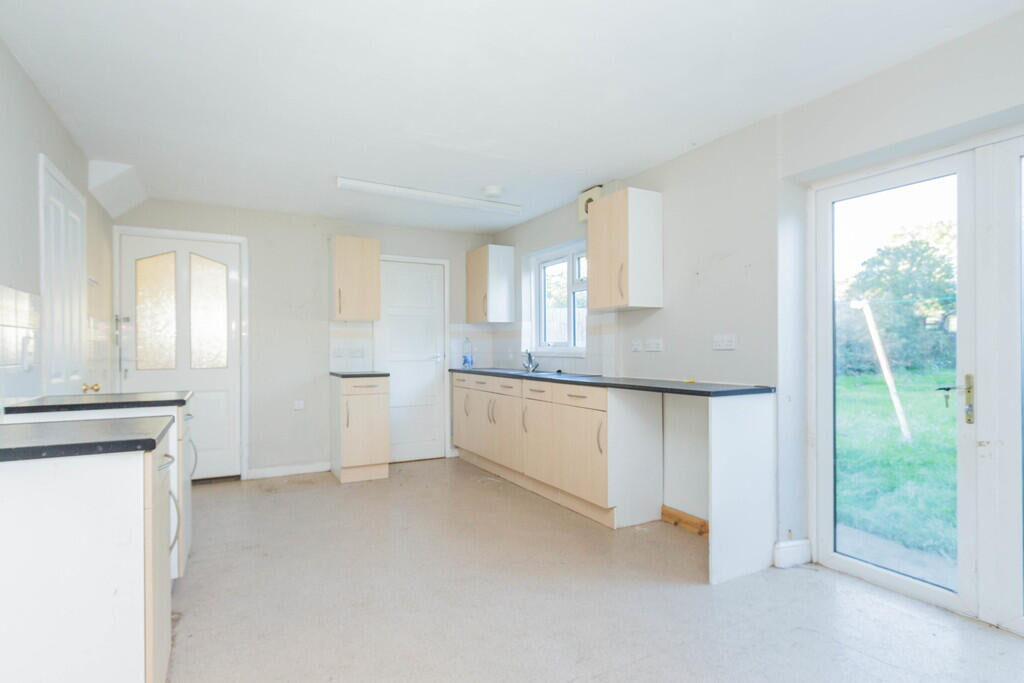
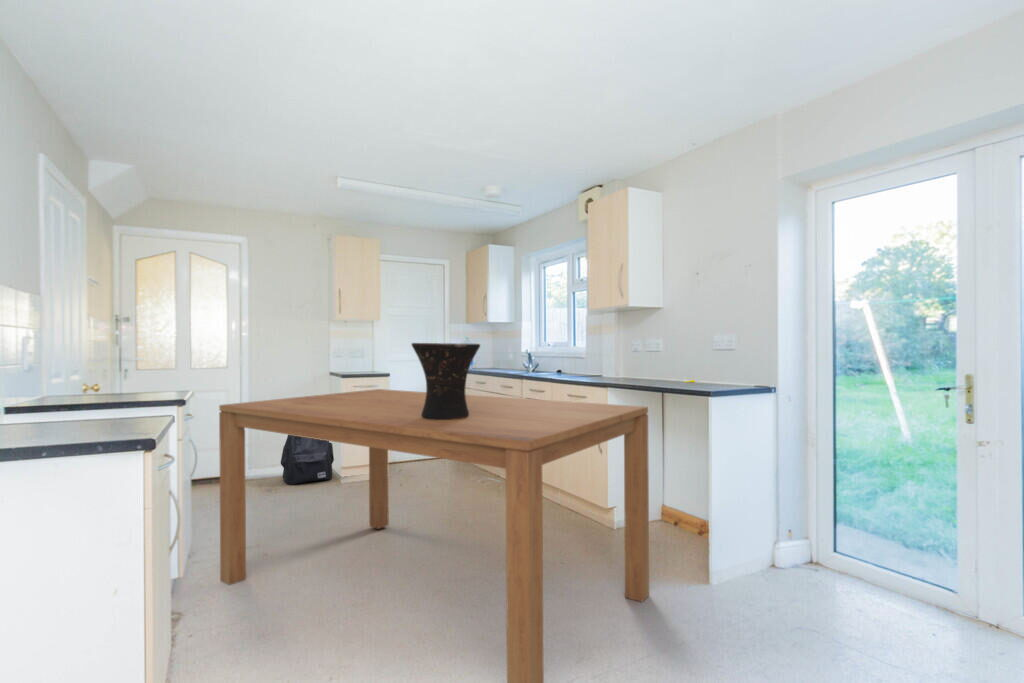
+ backpack [280,434,335,485]
+ dining table [218,388,650,683]
+ vase [410,342,481,420]
